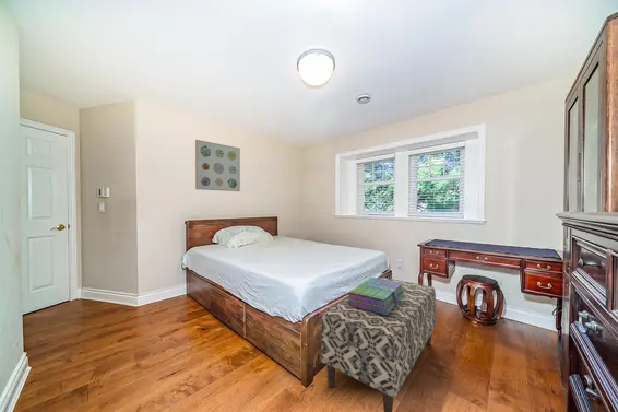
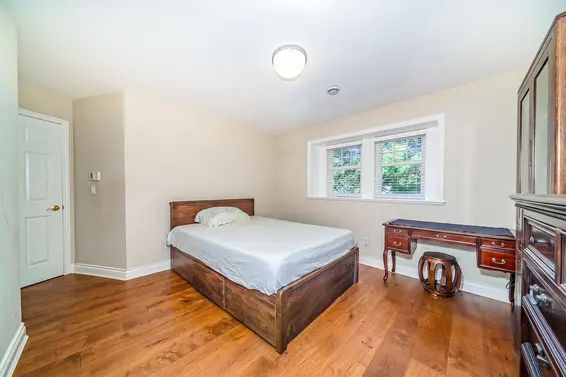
- stack of books [348,276,405,315]
- wall art [194,139,241,192]
- bench [321,276,437,412]
